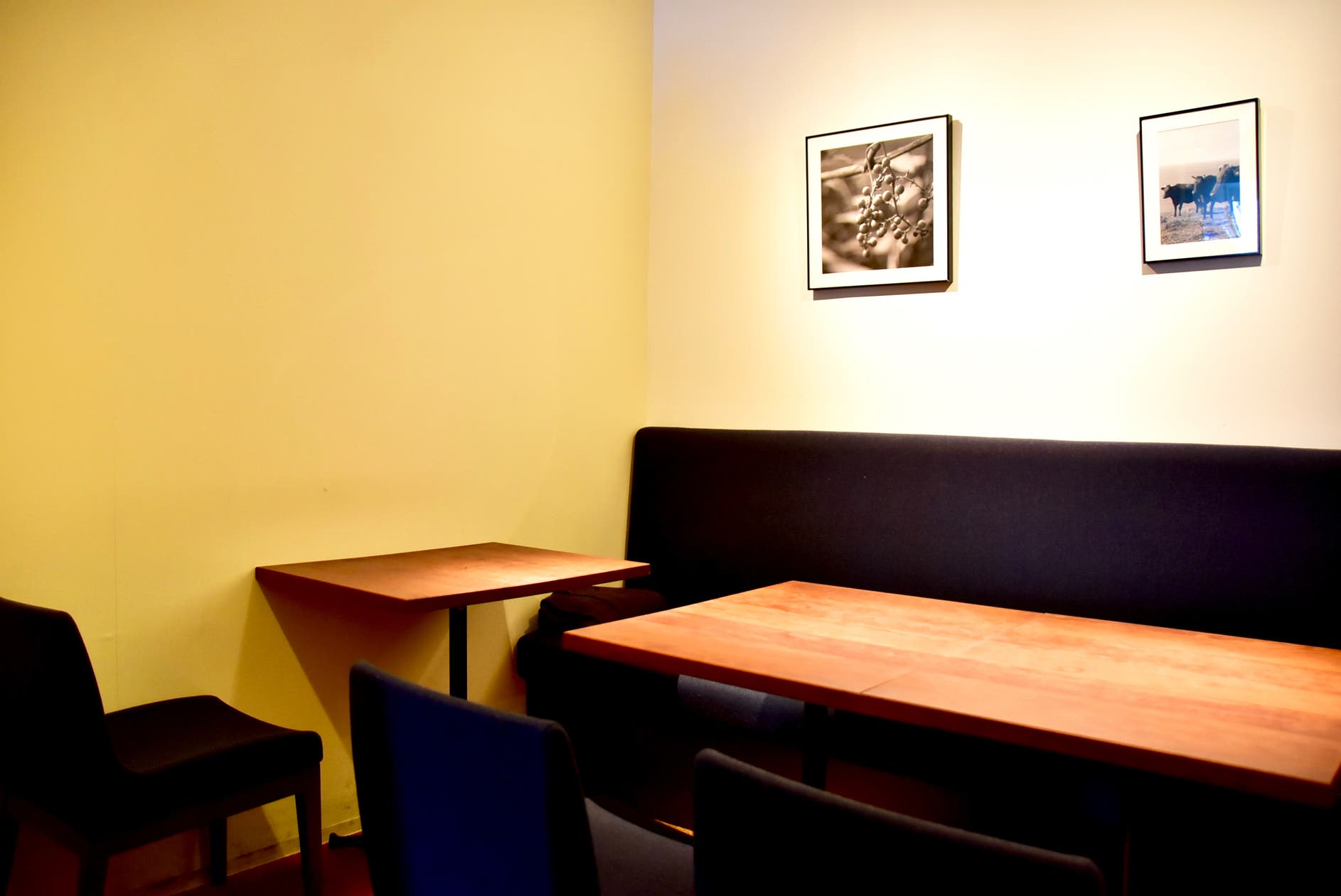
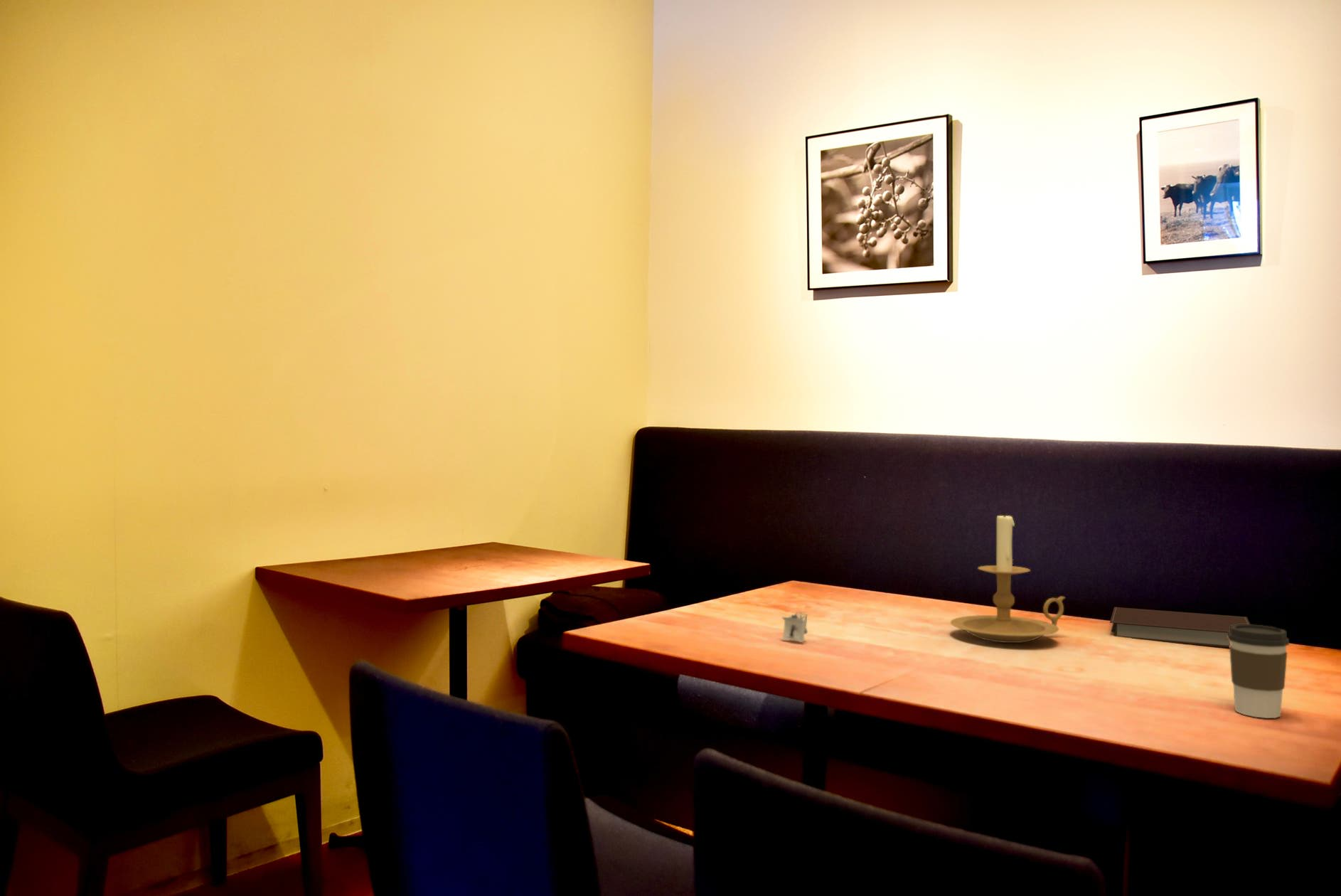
+ coffee cup [1227,624,1290,719]
+ napkin holder [781,610,808,643]
+ candle holder [950,510,1066,644]
+ notebook [1109,607,1251,649]
